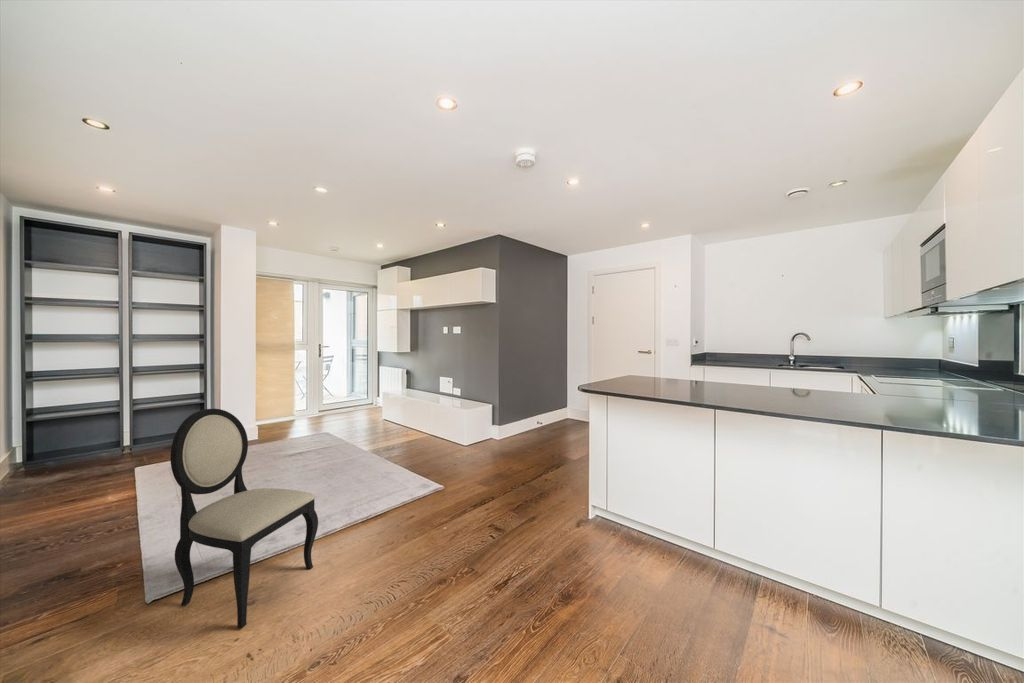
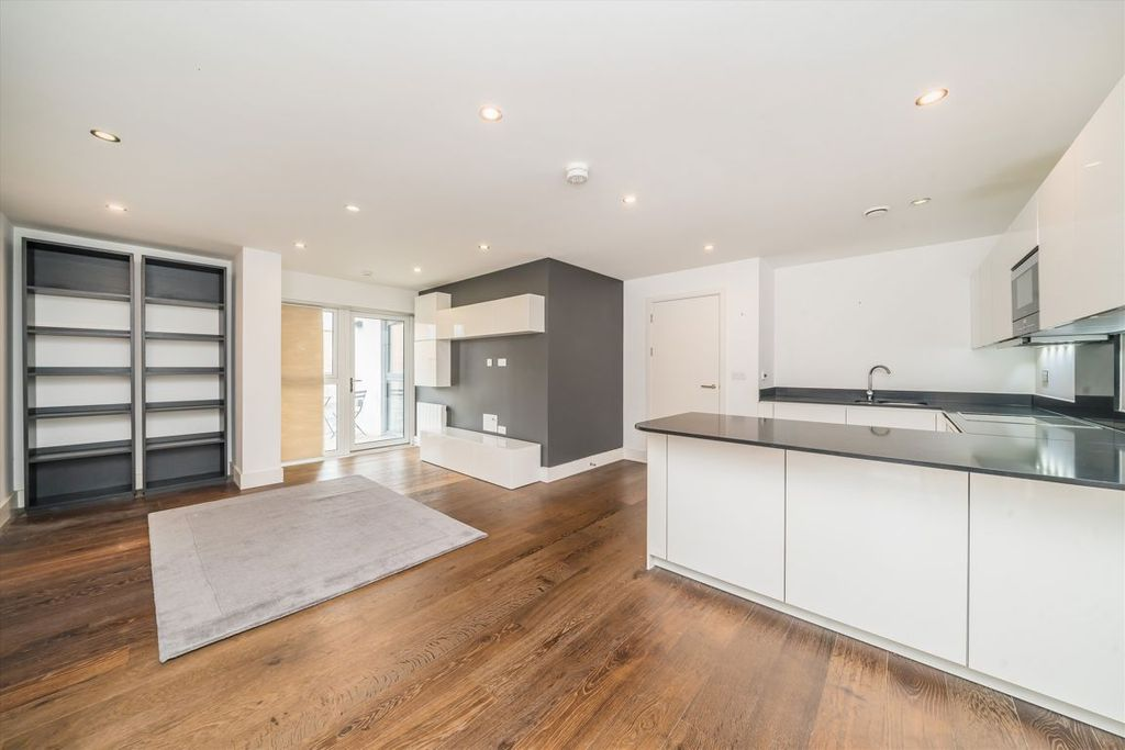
- dining chair [170,408,319,629]
